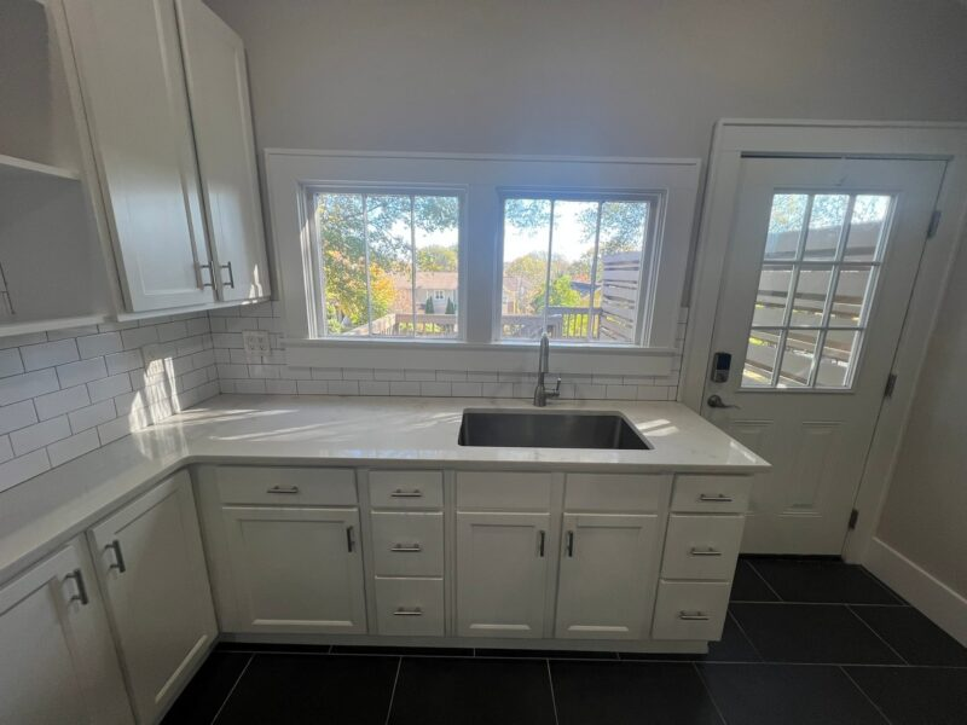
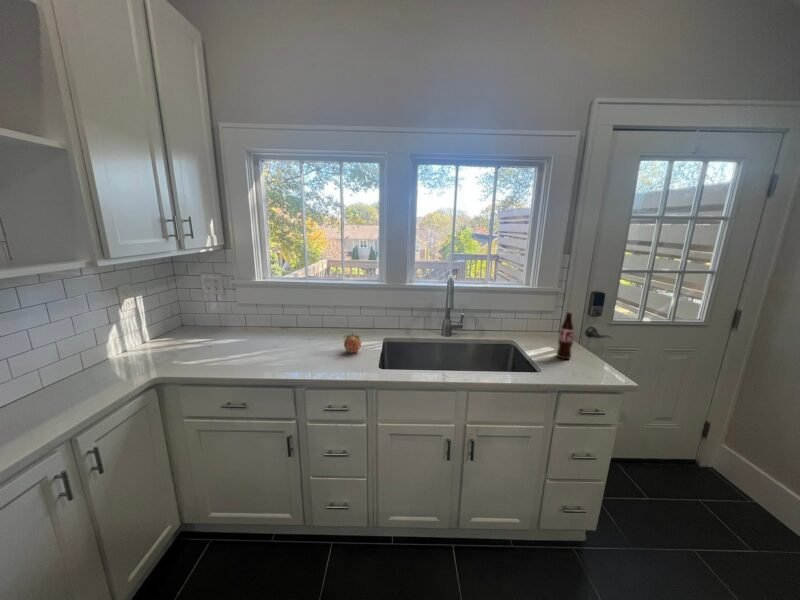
+ bottle [555,312,575,360]
+ fruit [342,332,363,354]
